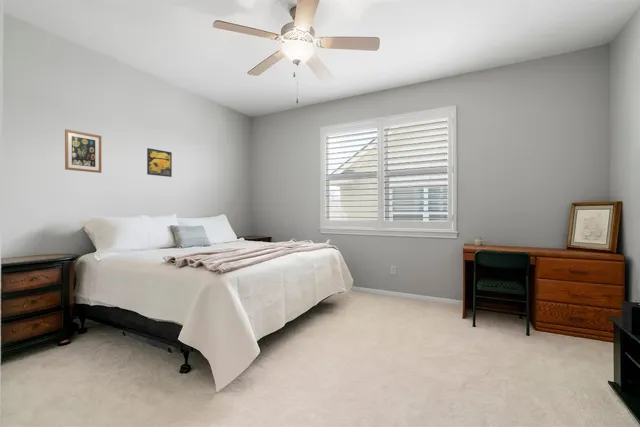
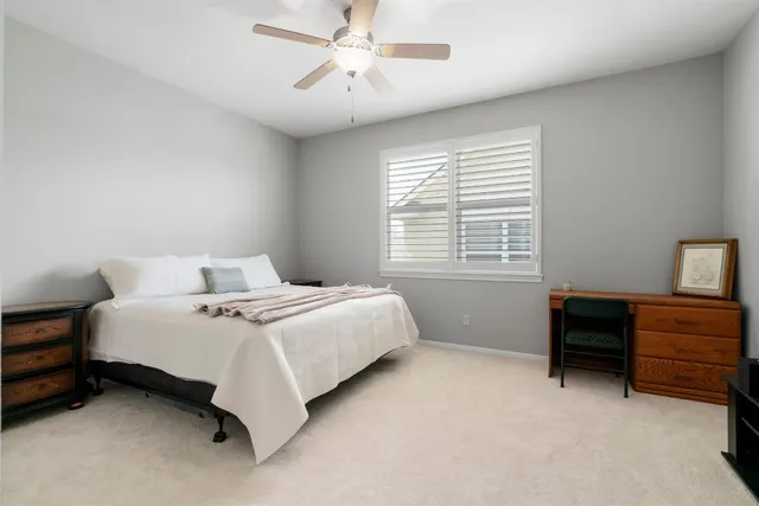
- wall art [64,128,102,174]
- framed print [146,147,173,178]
